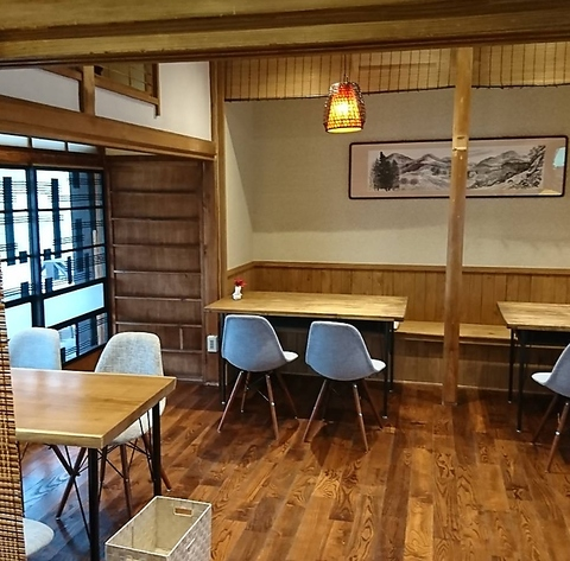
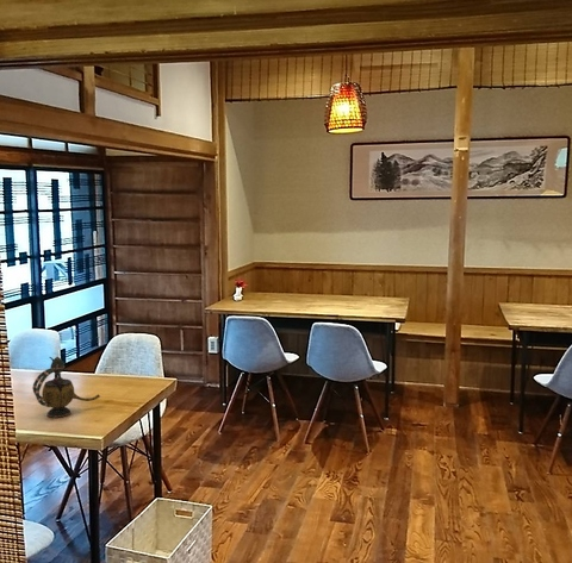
+ teapot [32,356,101,419]
